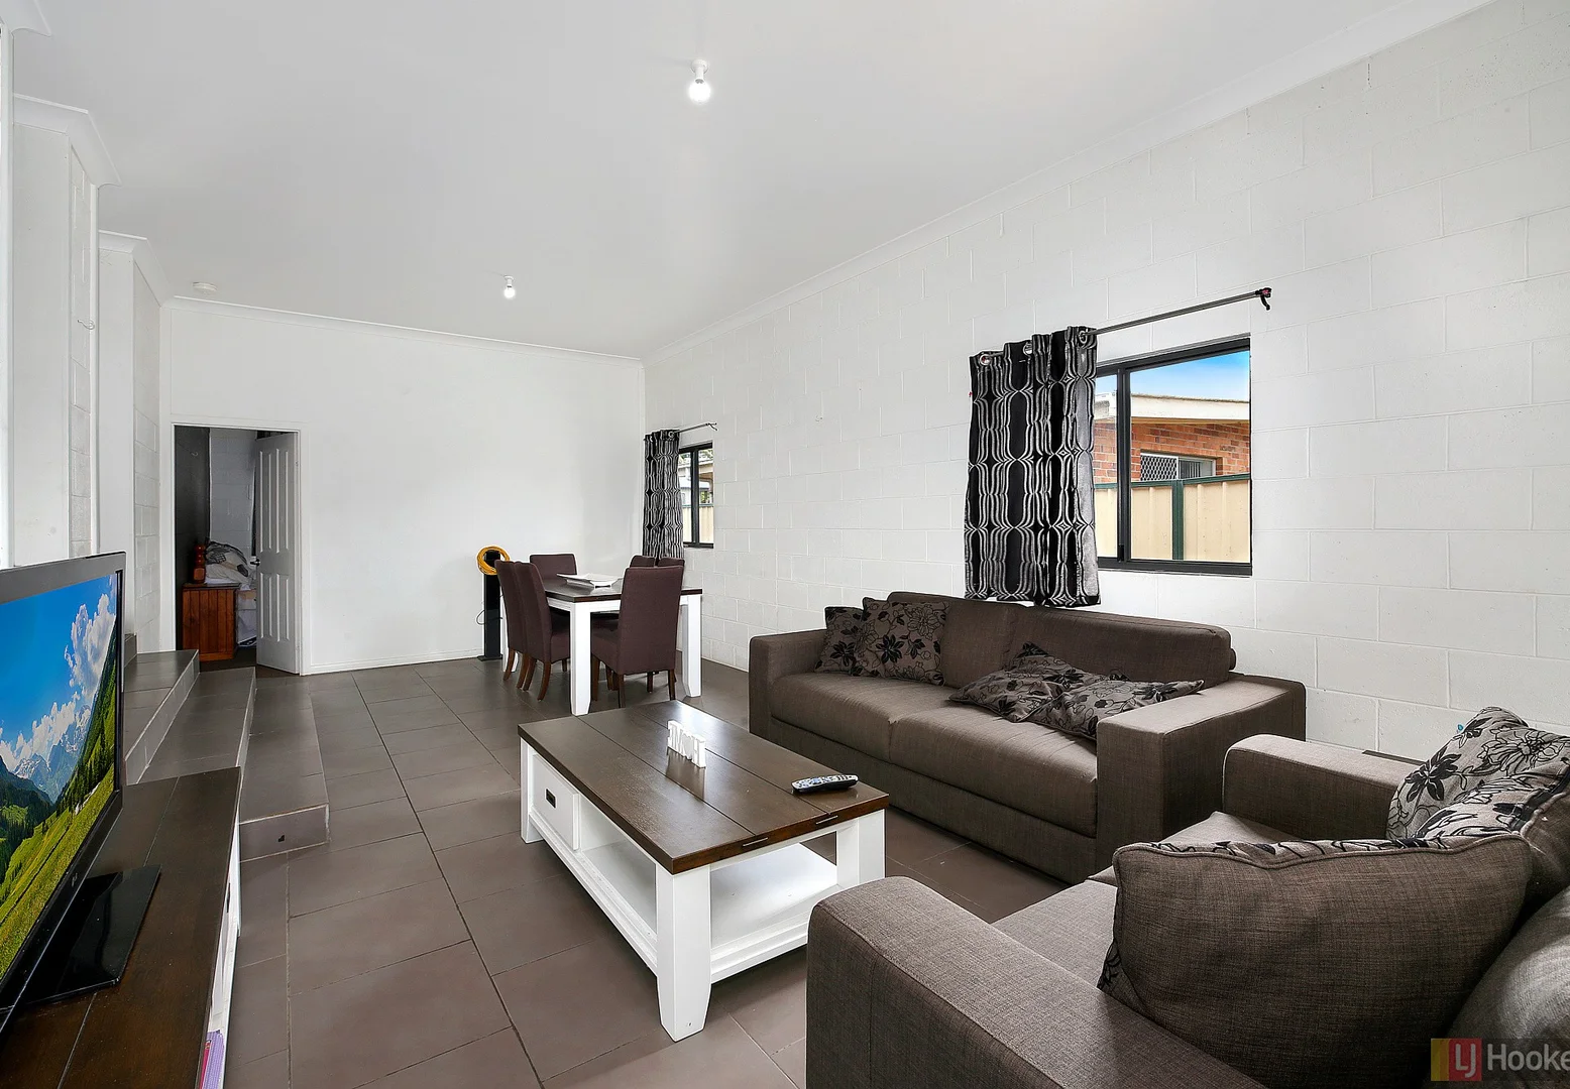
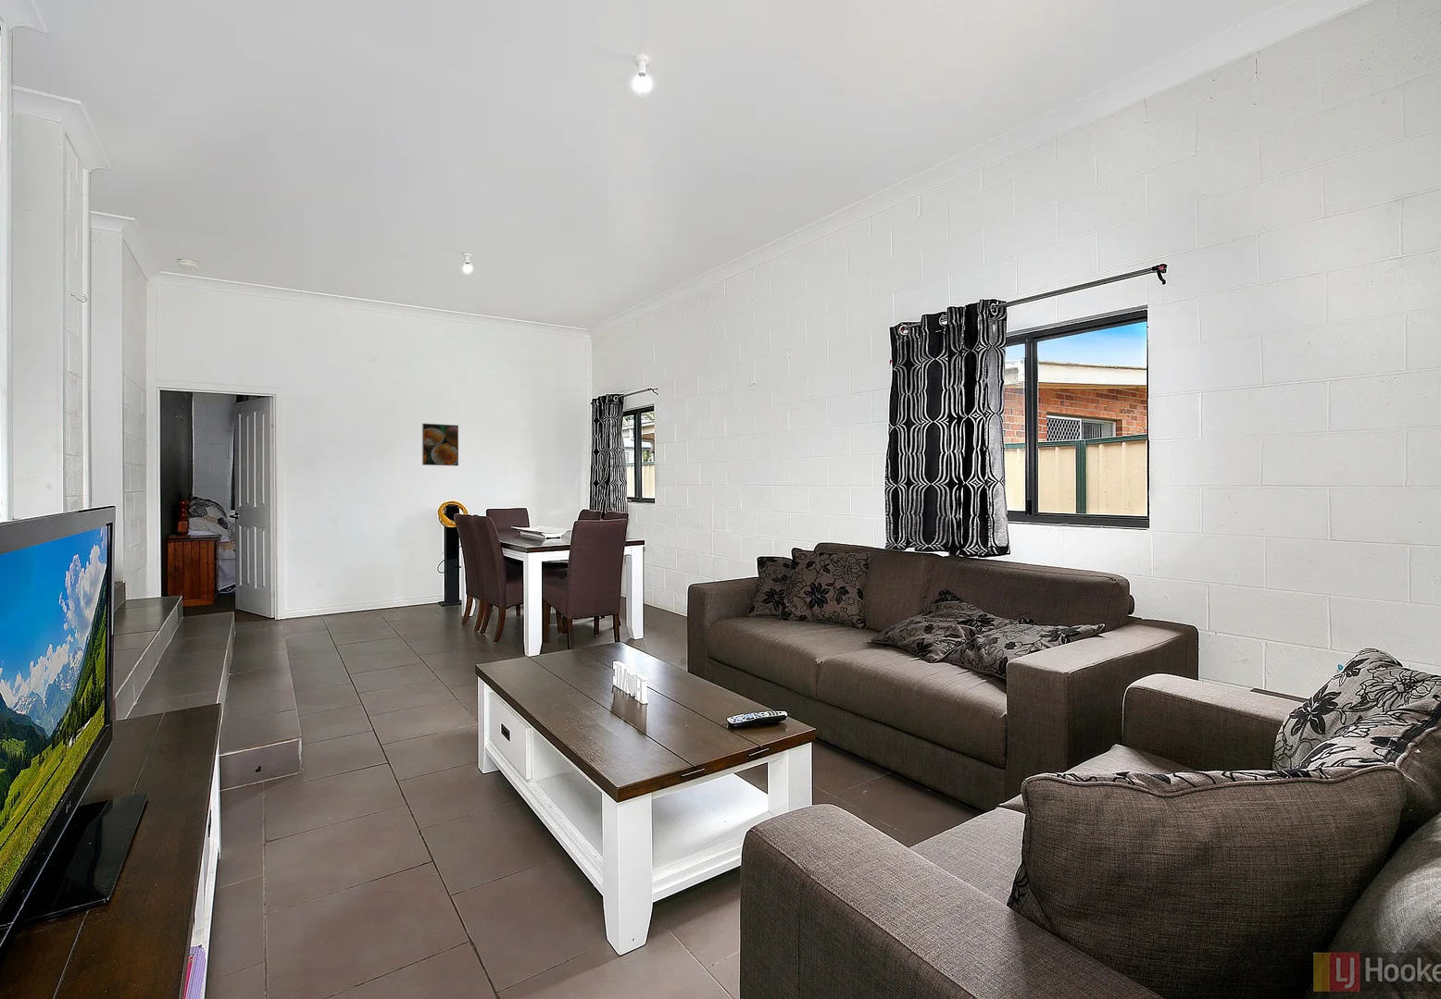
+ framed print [422,422,459,467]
